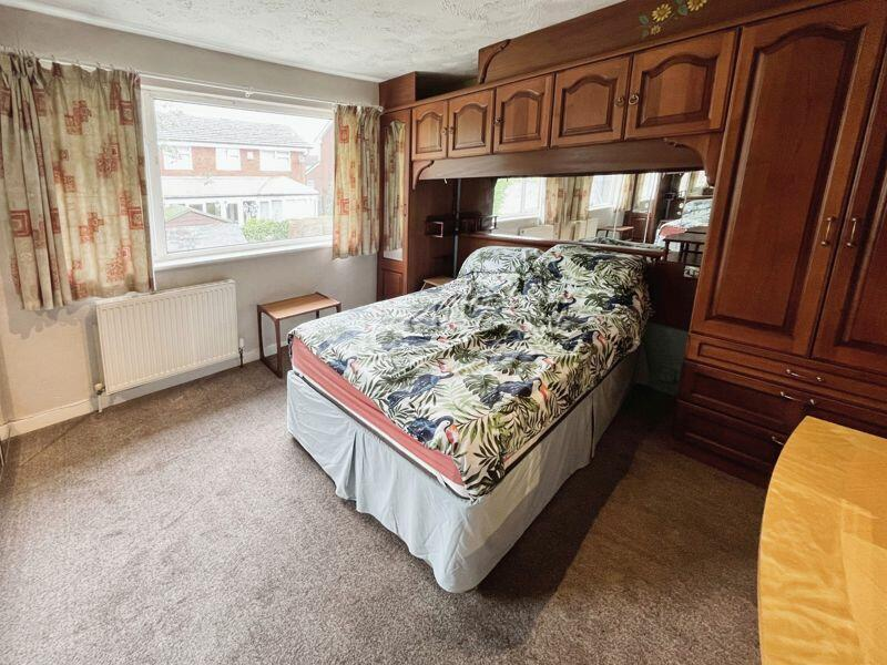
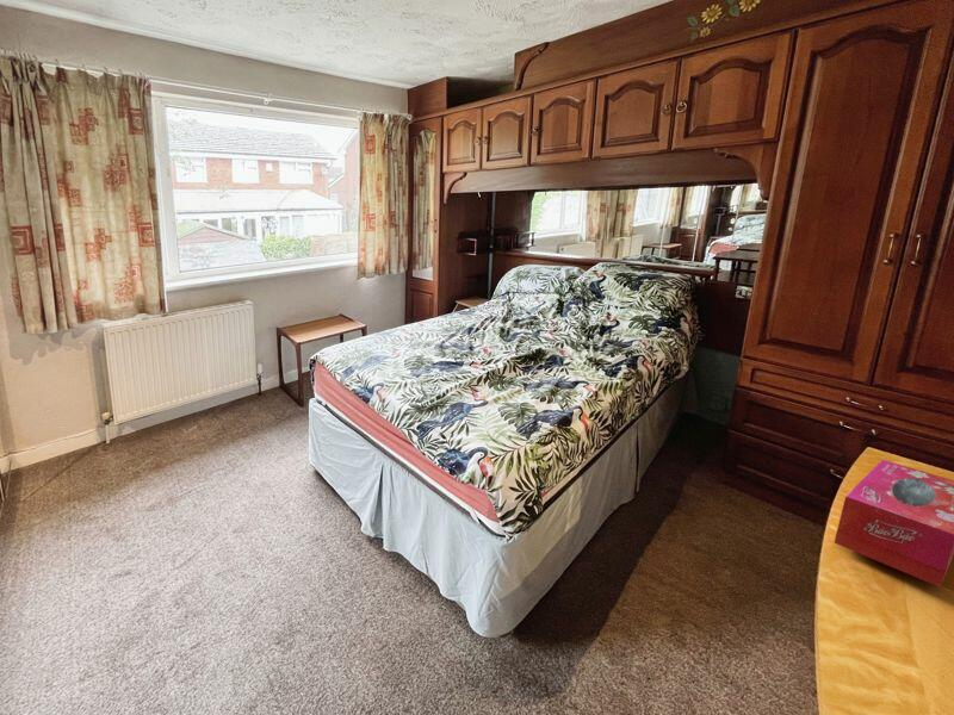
+ tissue box [832,459,954,589]
